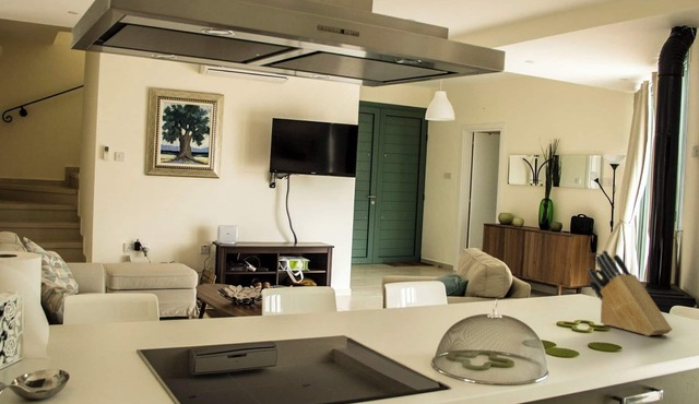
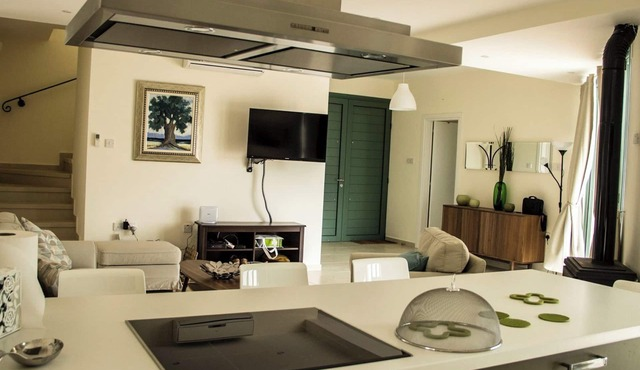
- knife block [587,249,673,337]
